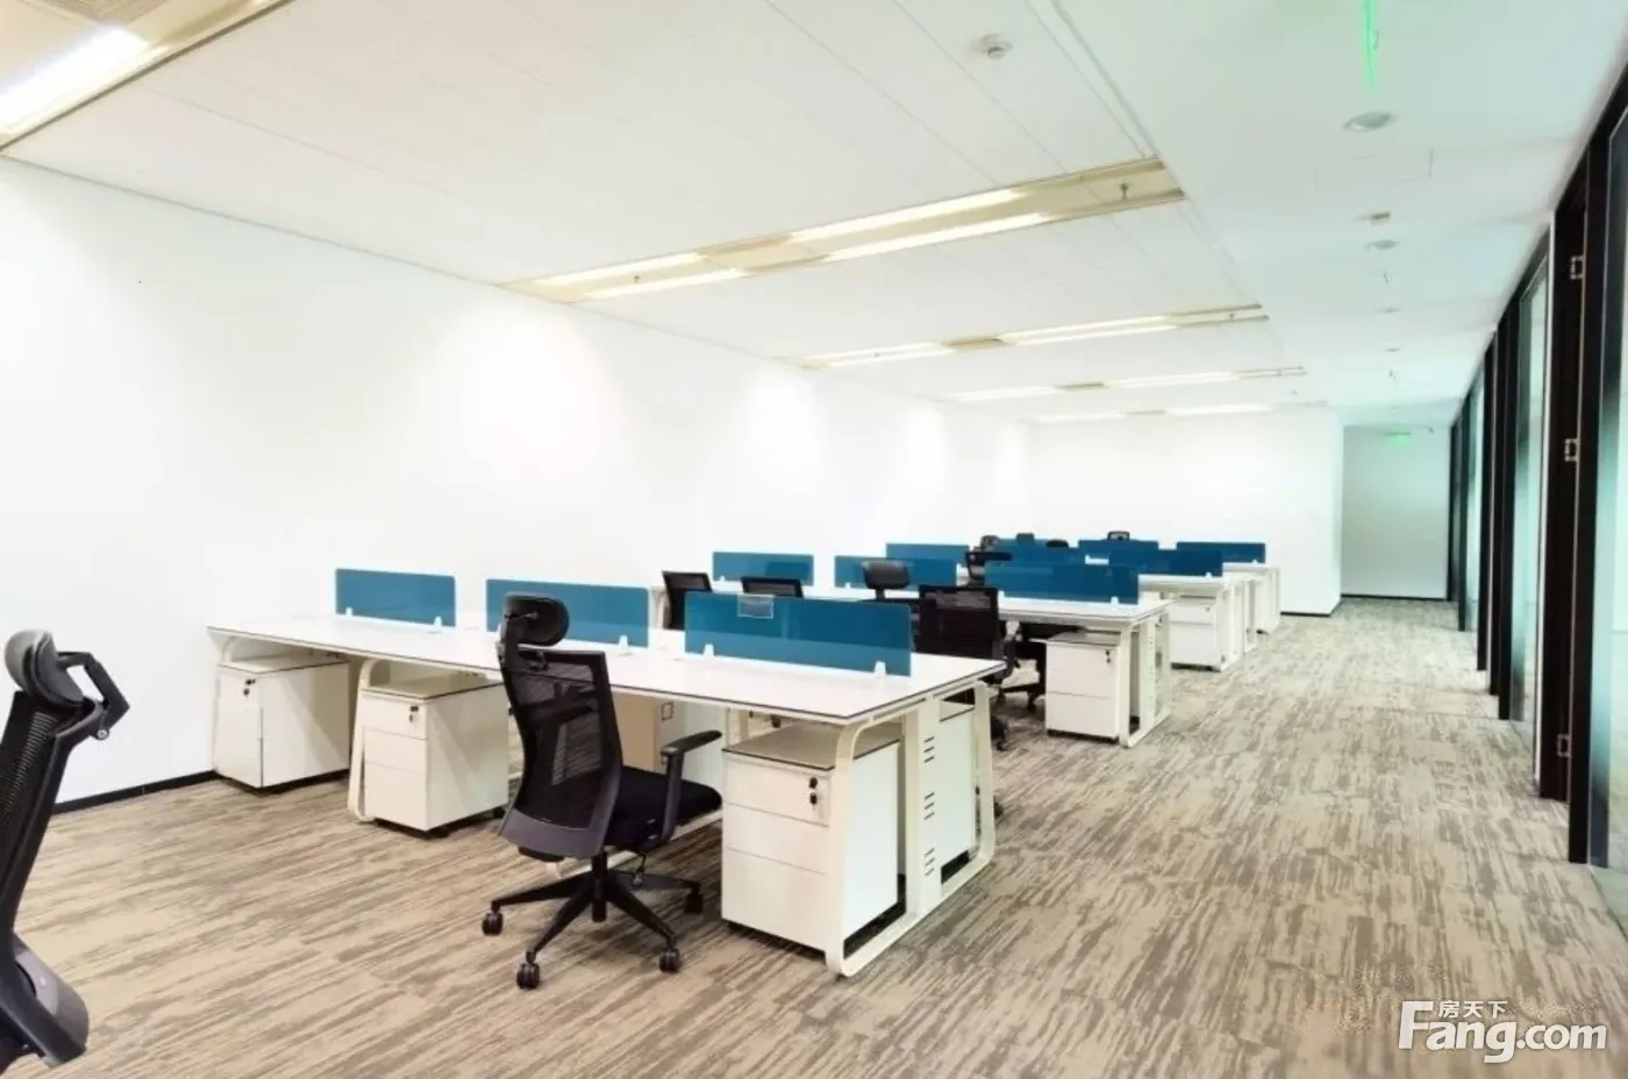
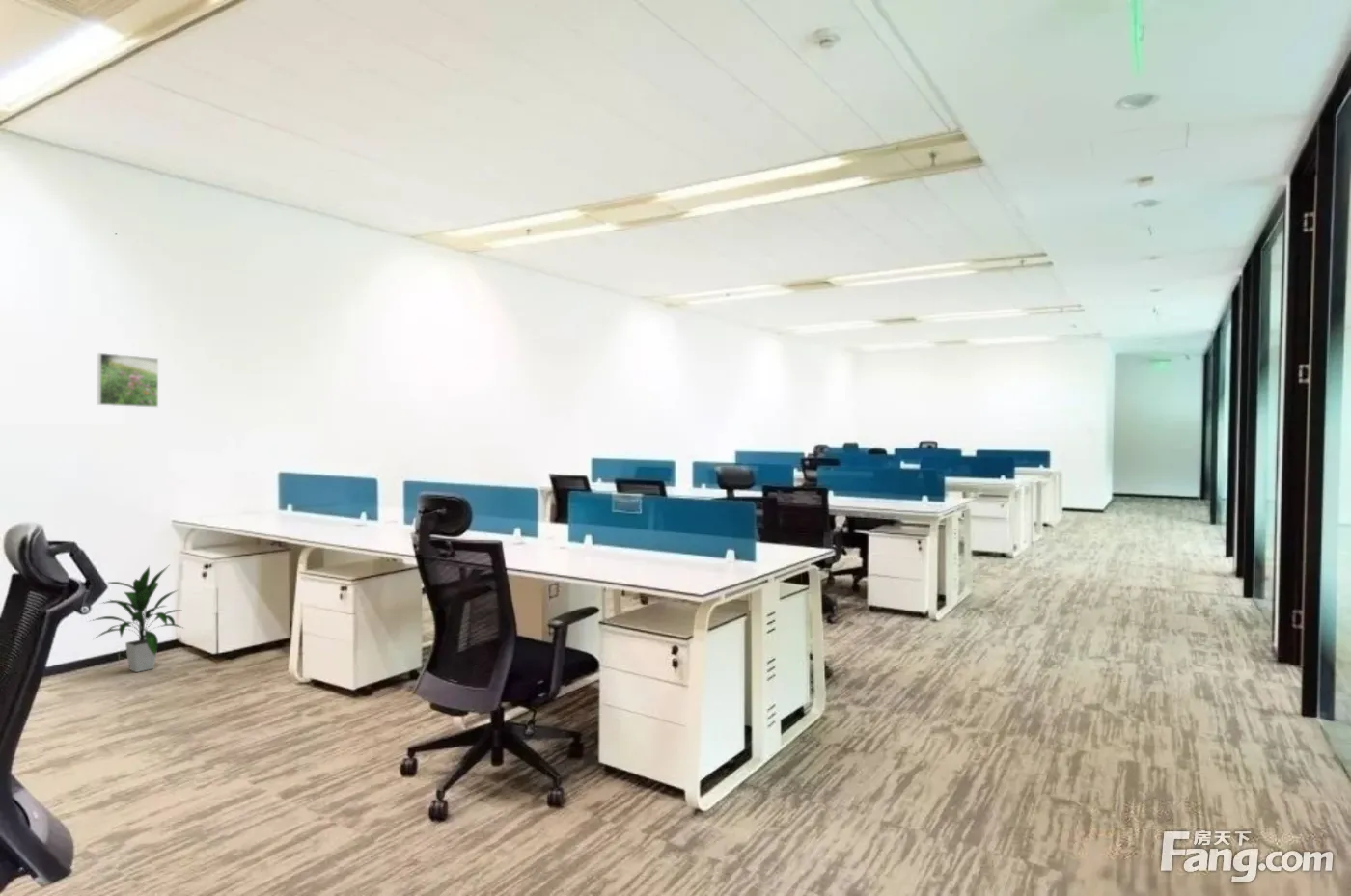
+ indoor plant [87,565,186,673]
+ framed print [96,352,159,408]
